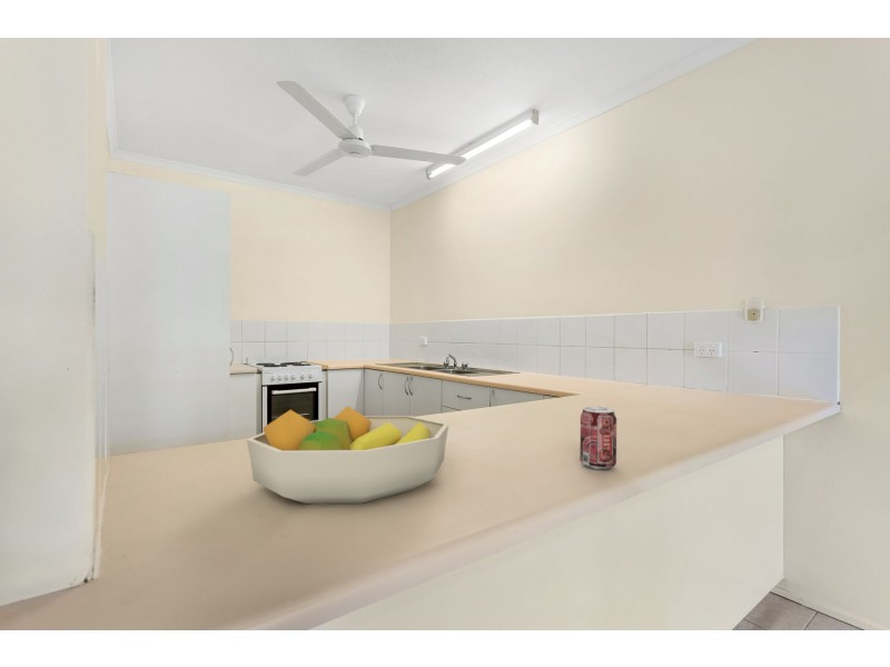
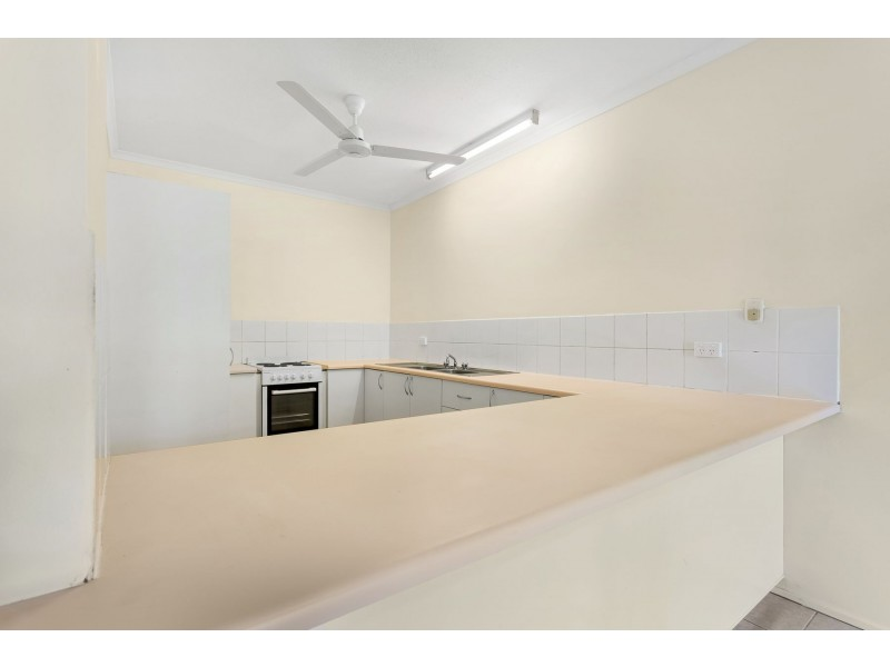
- beverage can [580,406,617,471]
- fruit bowl [246,405,449,505]
